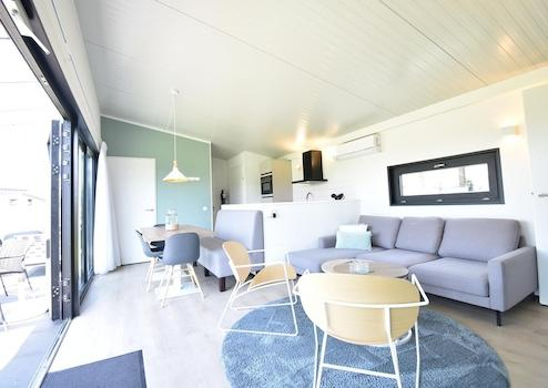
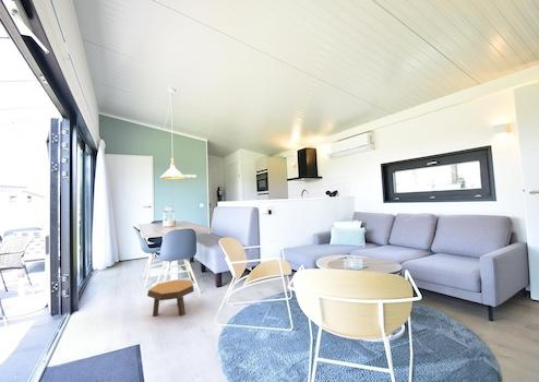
+ footstool [146,278,195,318]
